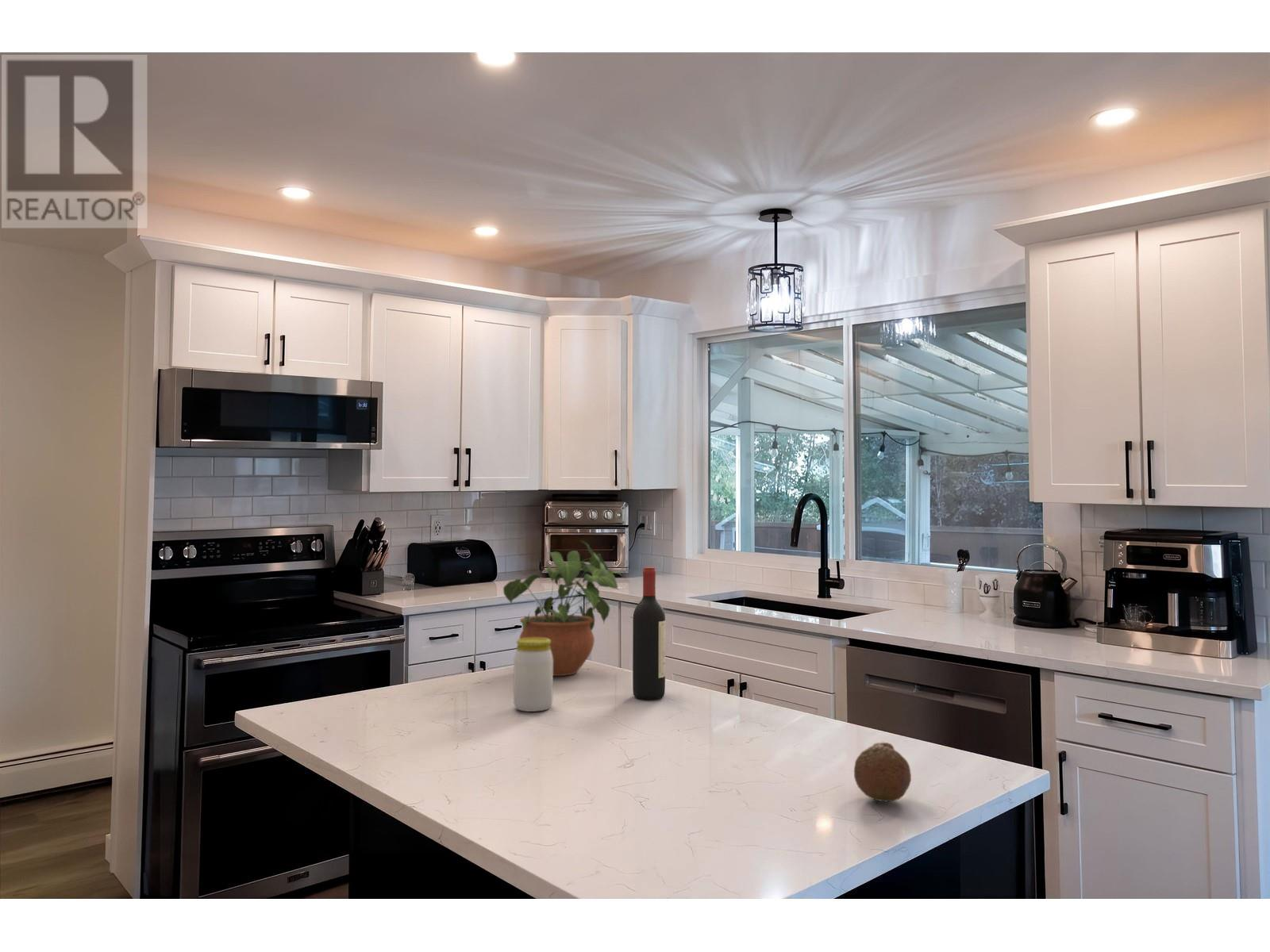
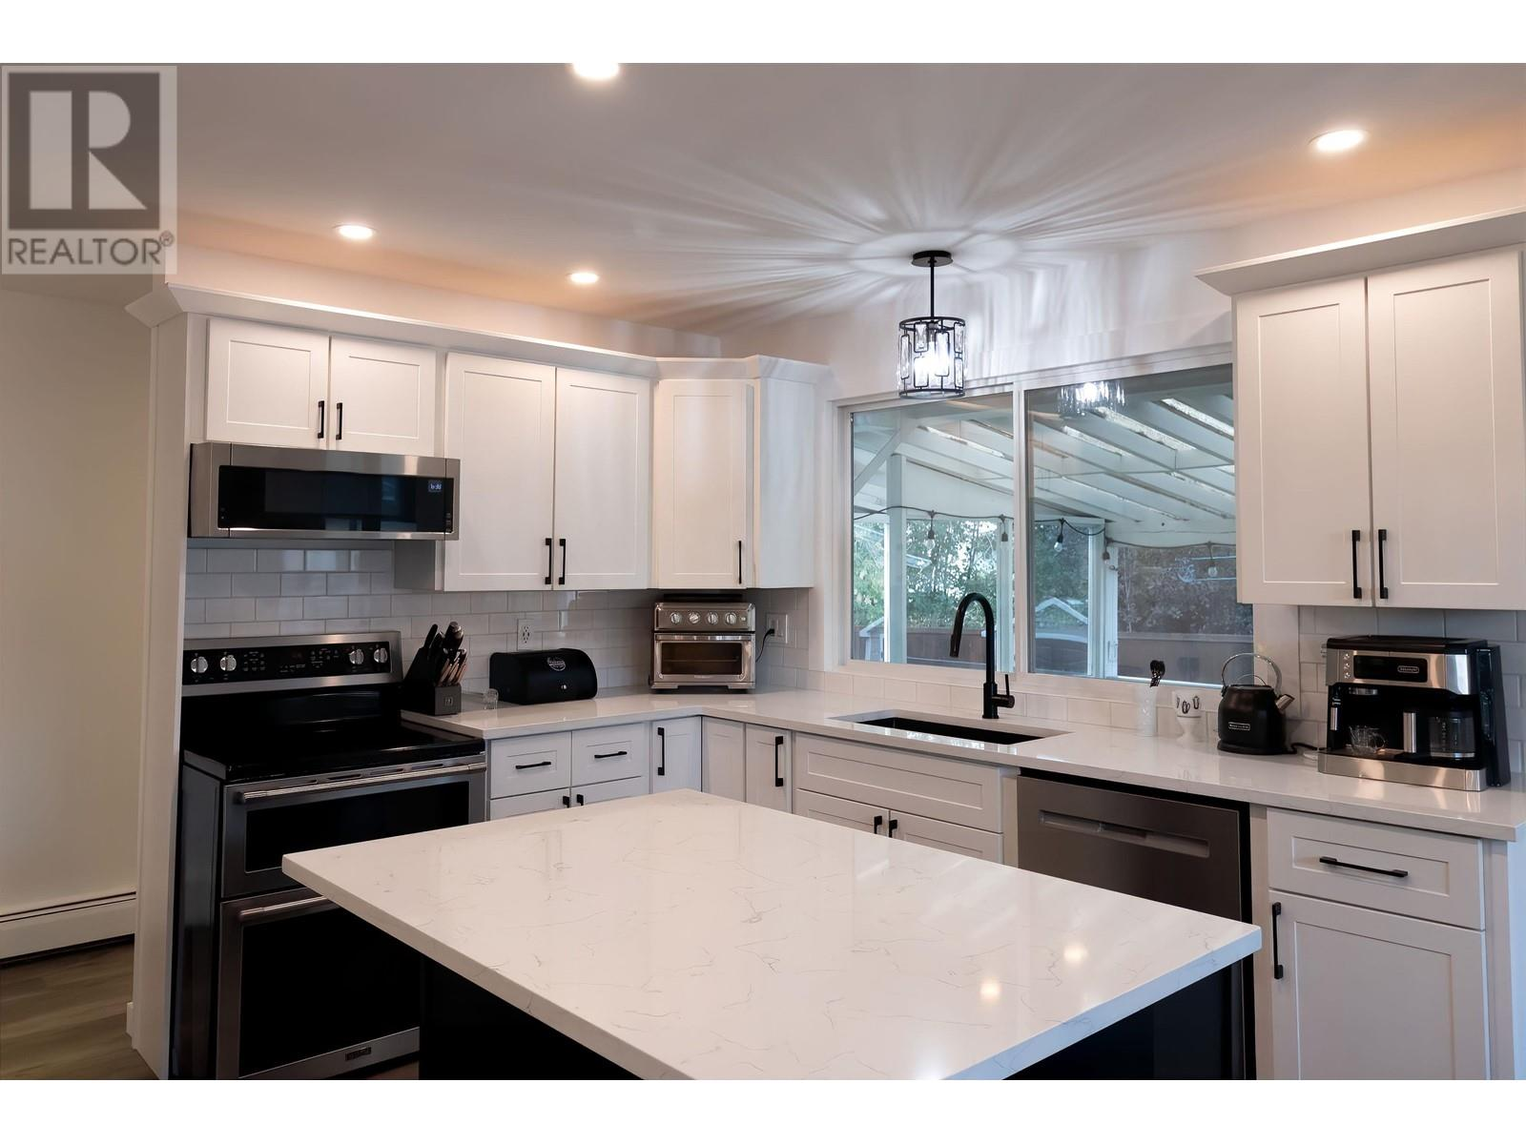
- potted plant [502,539,624,677]
- wine bottle [632,566,666,700]
- fruit [853,741,912,803]
- jar [513,638,553,712]
